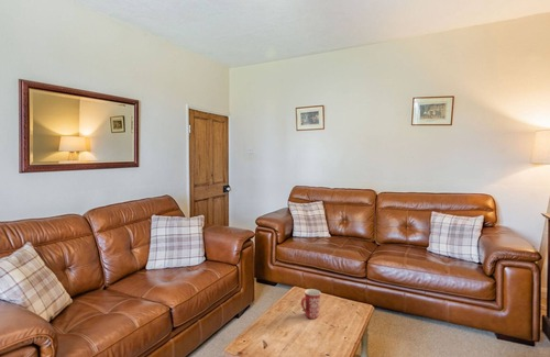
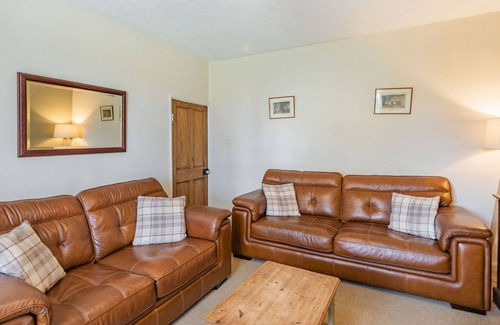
- mug [300,288,322,320]
